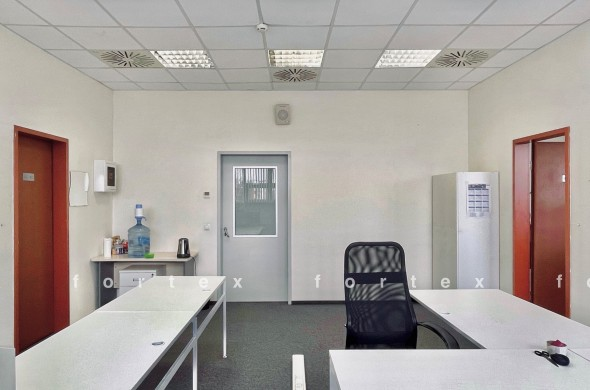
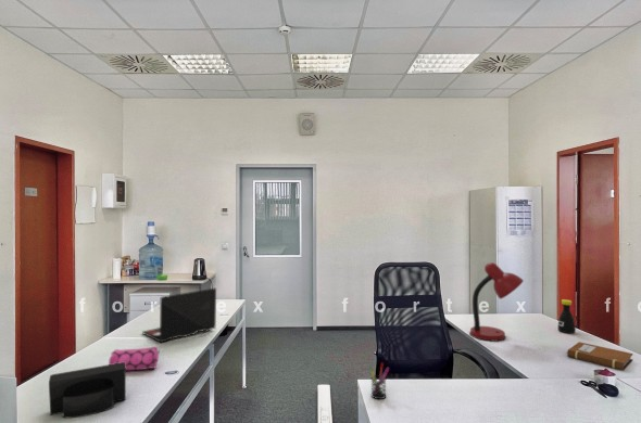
+ pencil case [108,345,161,371]
+ desk lamp [468,261,525,343]
+ pen holder [367,362,390,400]
+ speaker [48,362,127,419]
+ notebook [566,341,634,371]
+ bottle [557,298,577,334]
+ laptop [141,286,217,343]
